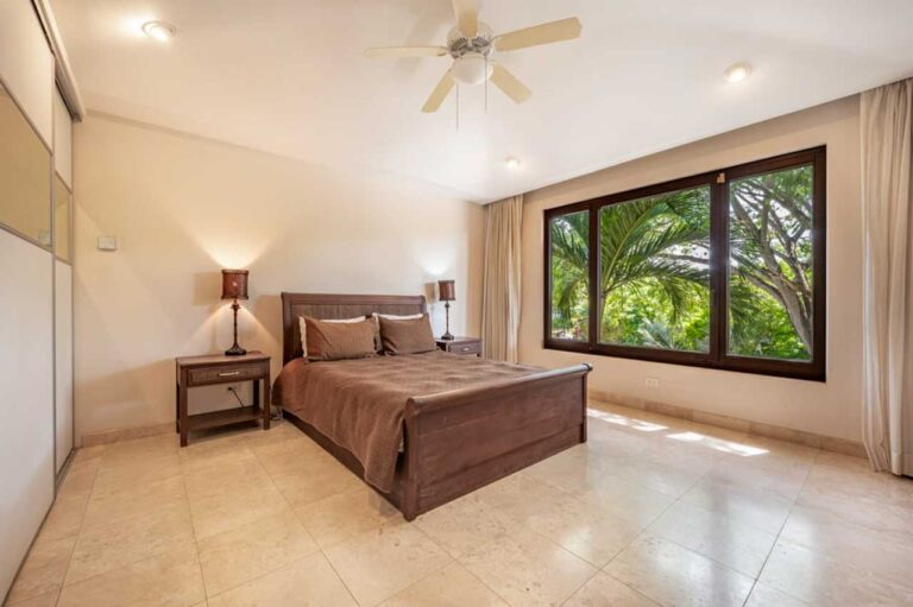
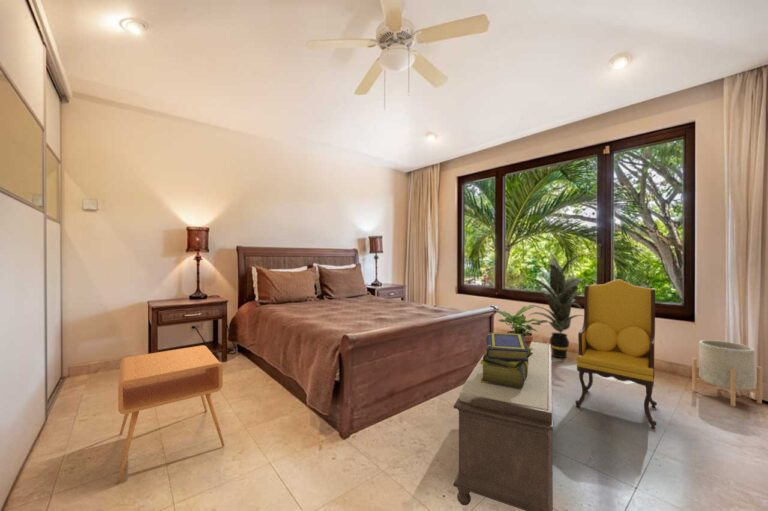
+ potted plant [494,305,542,347]
+ planter [691,339,763,408]
+ side table [116,344,226,484]
+ bench [452,341,554,511]
+ armchair [574,278,658,429]
+ stack of books [481,332,533,389]
+ indoor plant [517,248,594,359]
